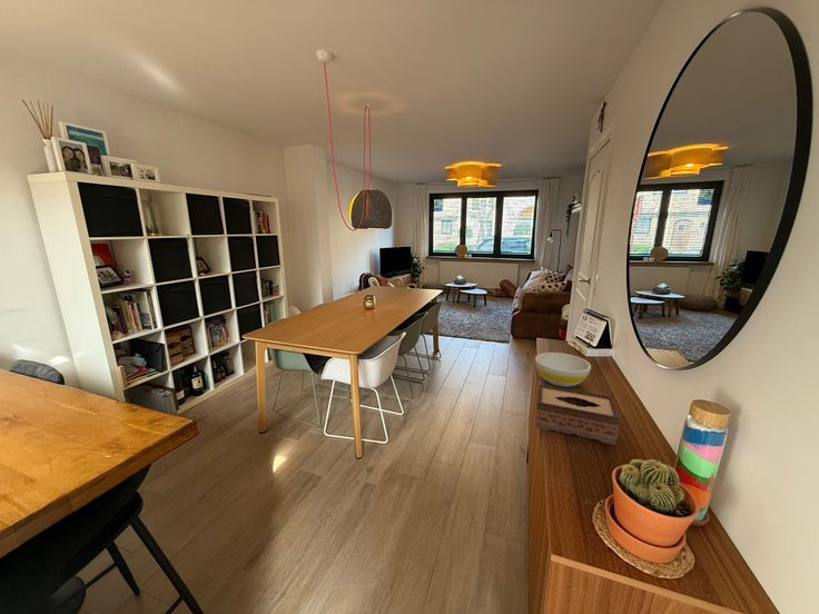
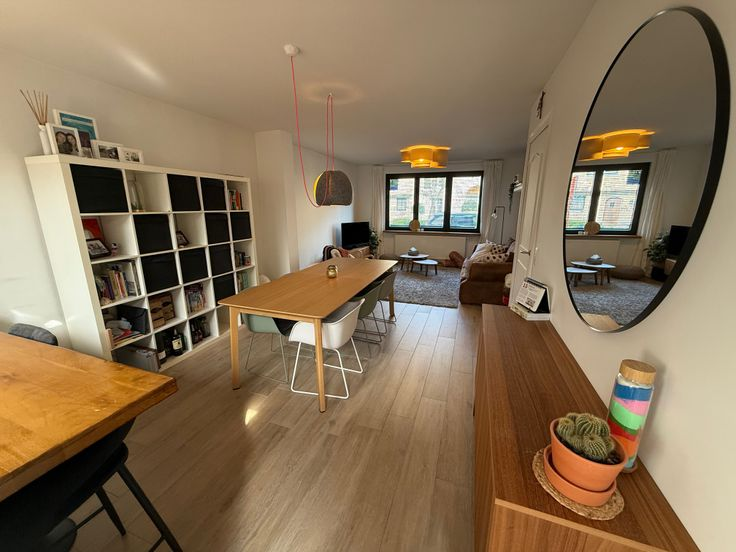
- tissue box [534,384,620,446]
- bowl [534,351,592,388]
